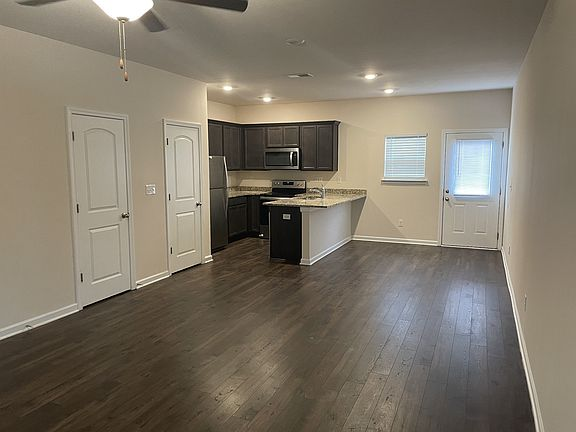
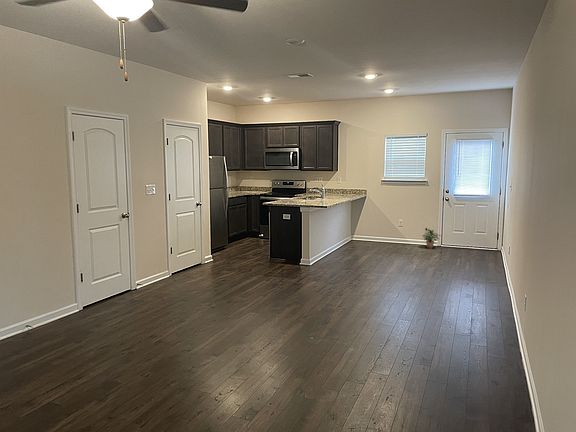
+ potted plant [422,227,442,249]
